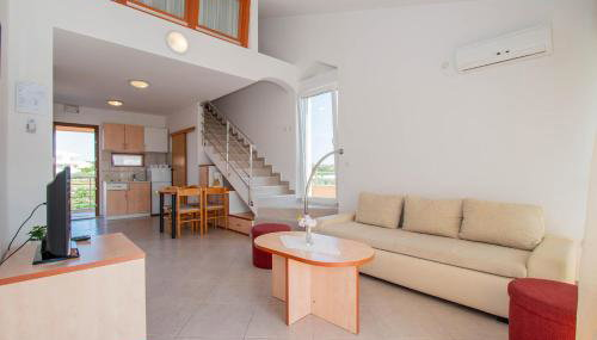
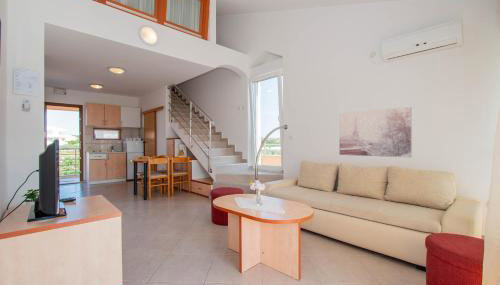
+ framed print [338,106,413,159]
